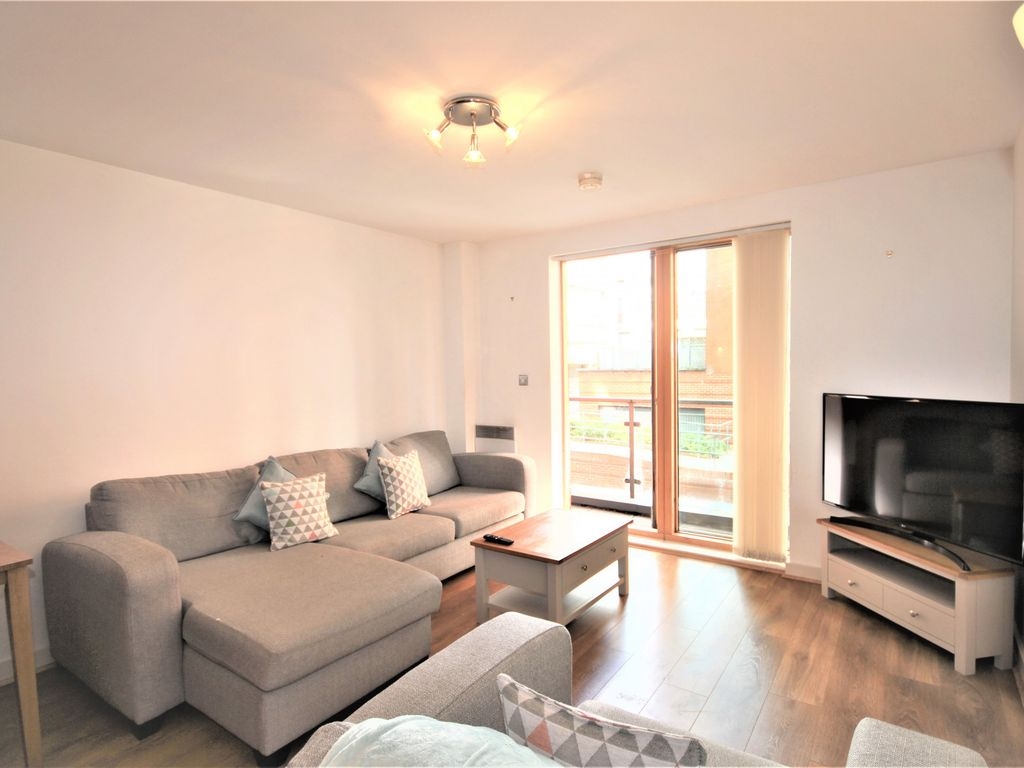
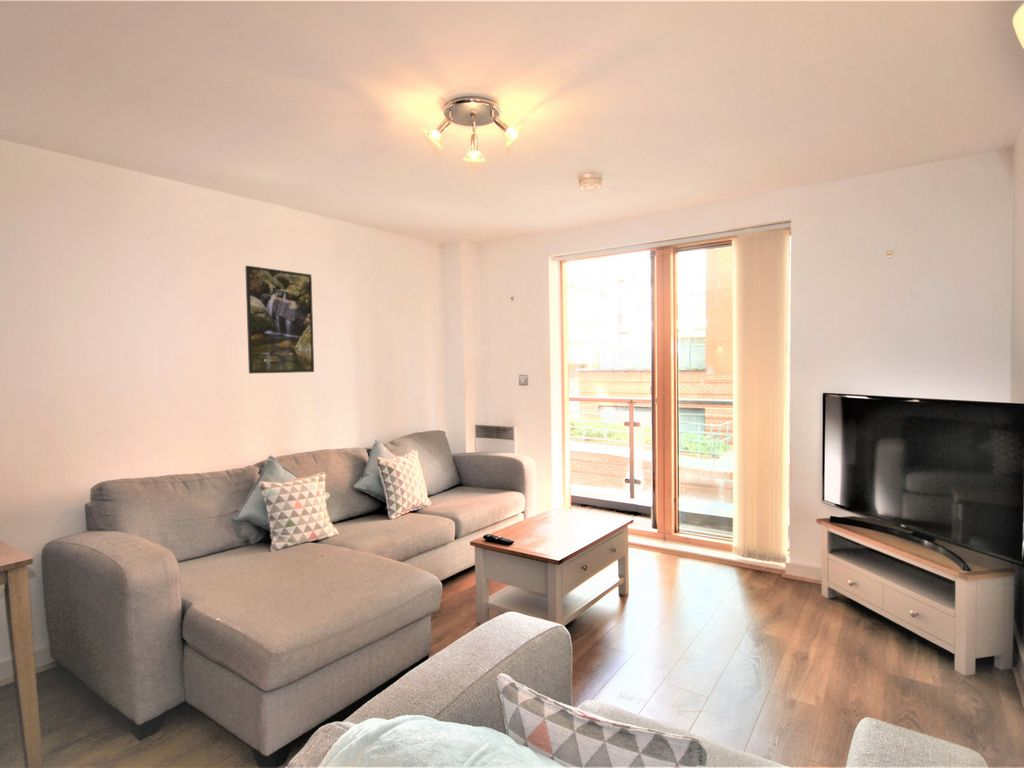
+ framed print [244,265,315,375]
